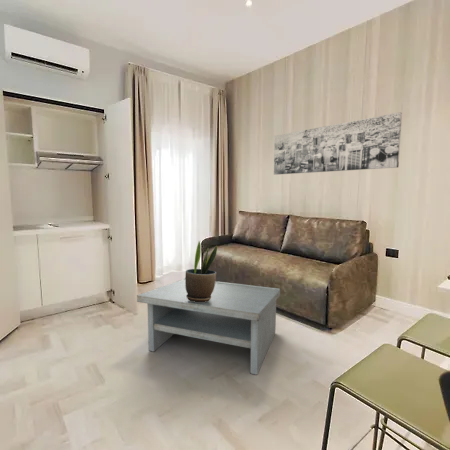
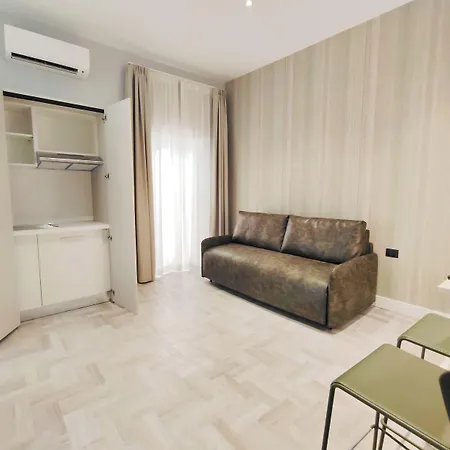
- coffee table [136,277,281,376]
- wall art [273,111,403,176]
- potted plant [184,240,218,302]
